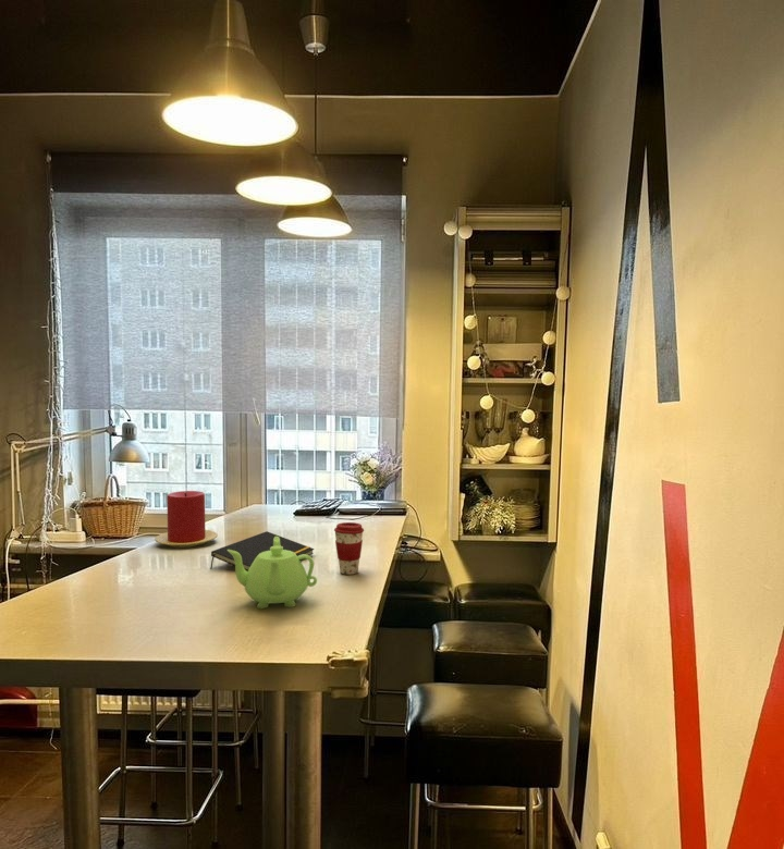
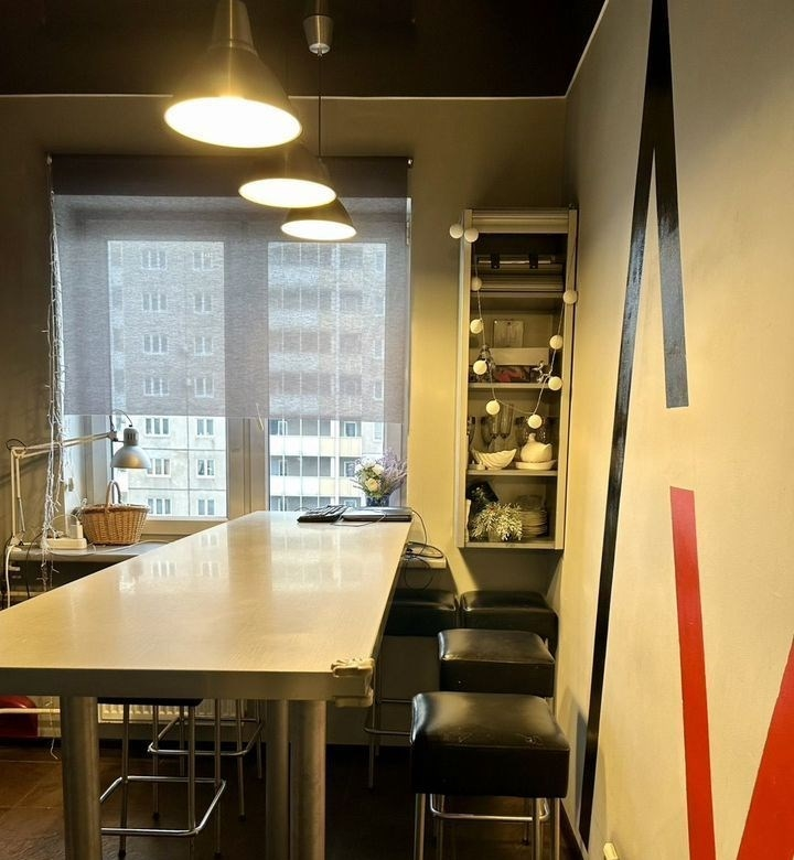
- coffee cup [333,521,365,576]
- candle [154,490,219,549]
- teapot [228,537,318,610]
- notepad [209,530,315,571]
